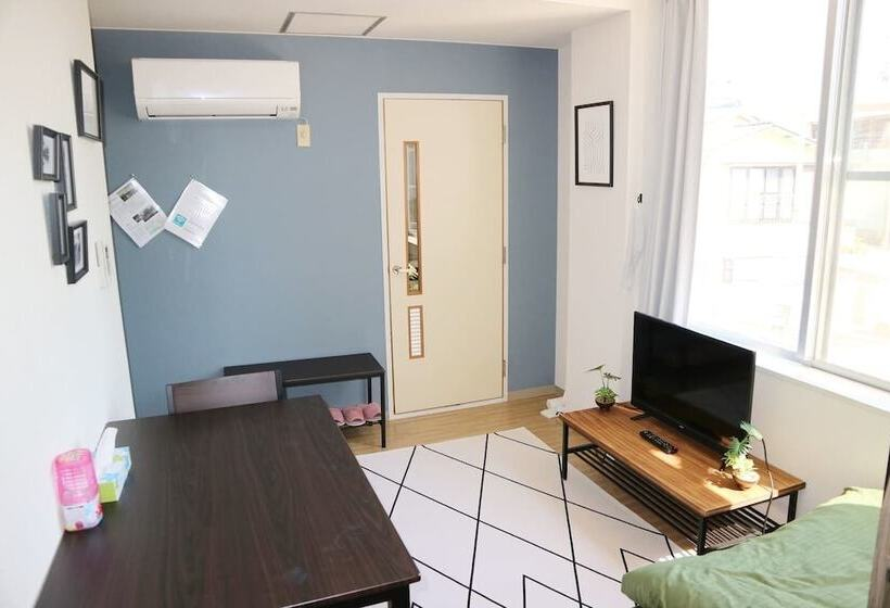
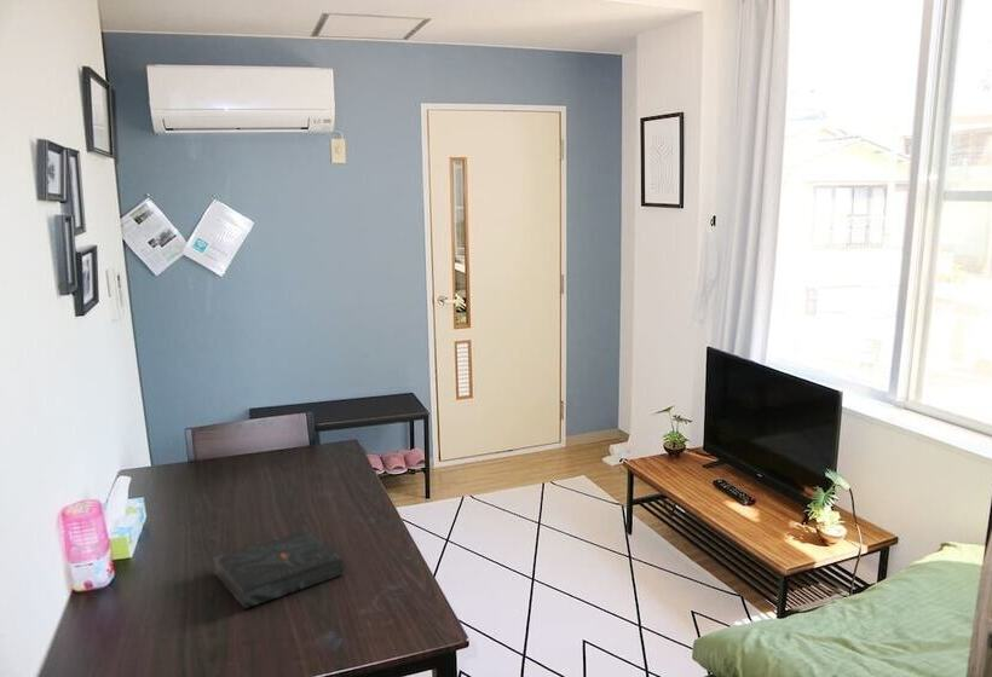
+ book [212,530,346,611]
